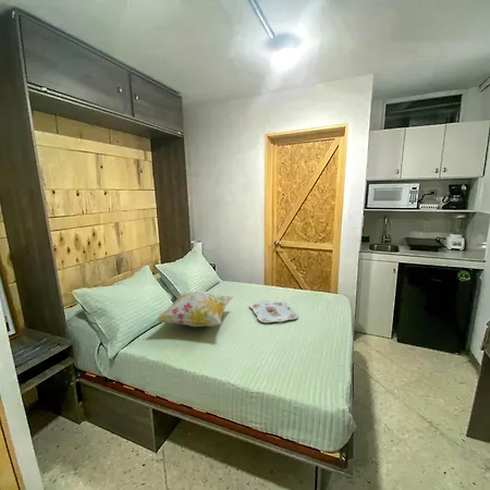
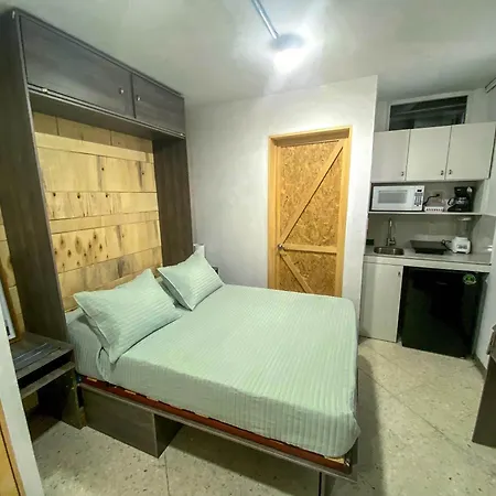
- serving tray [248,299,299,323]
- decorative pillow [154,290,234,328]
